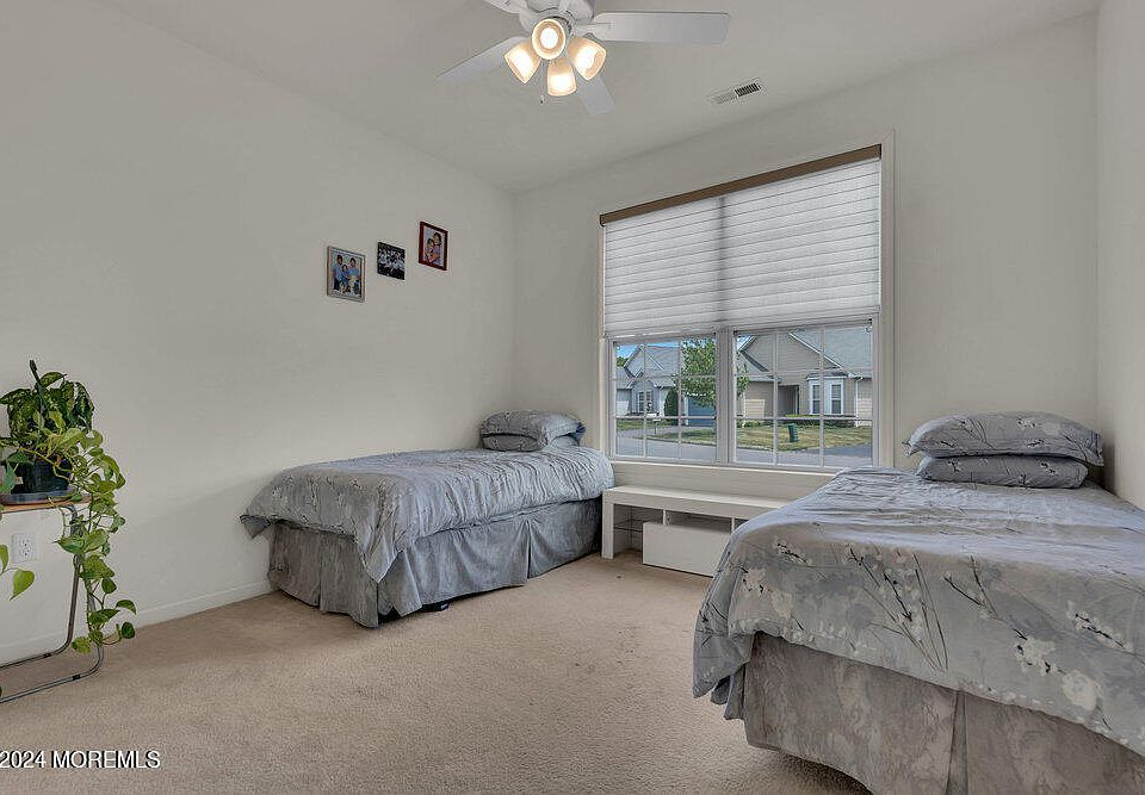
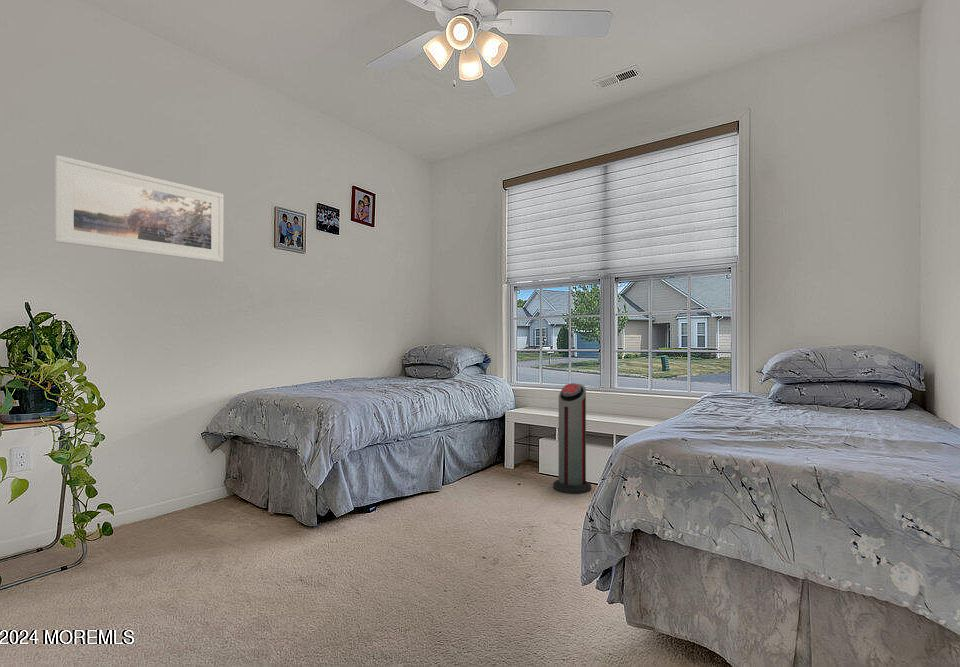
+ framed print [54,154,224,263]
+ air purifier [552,382,592,495]
